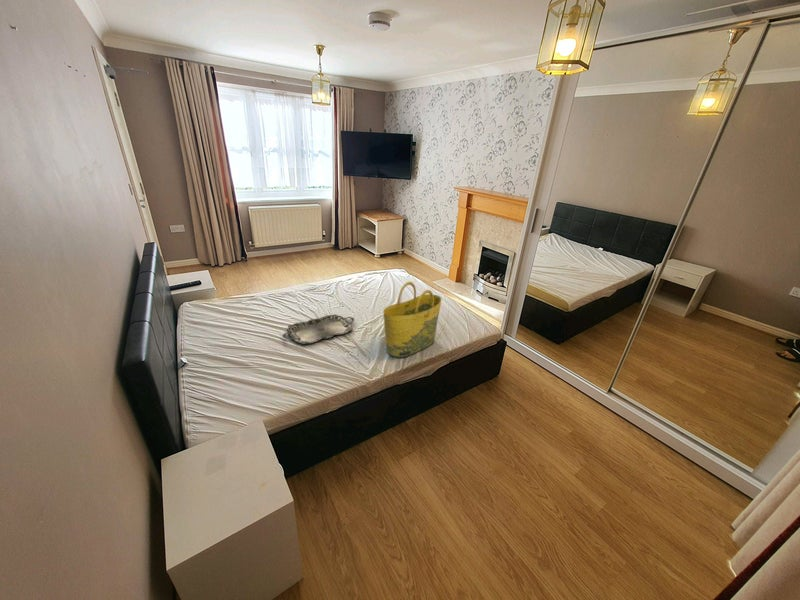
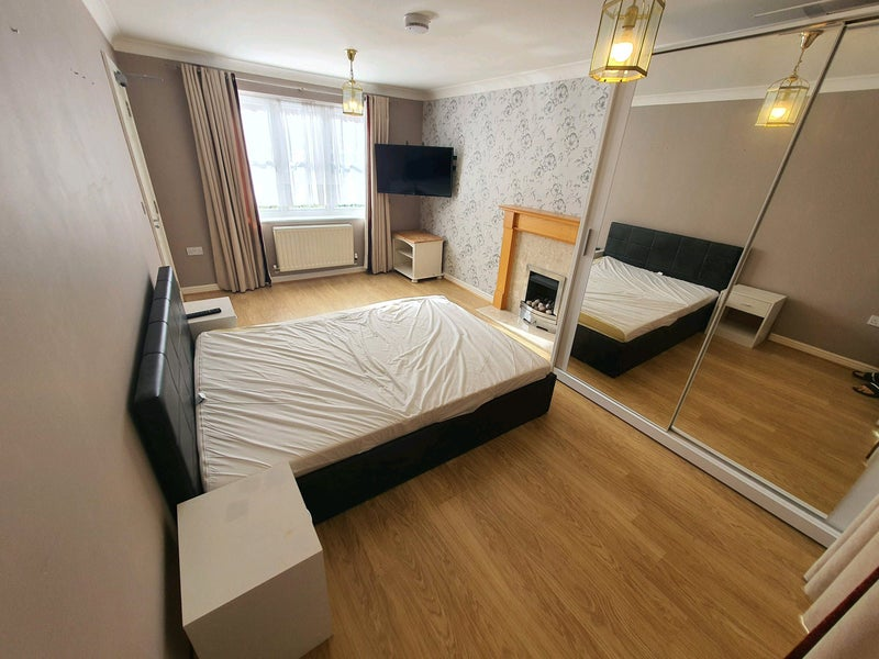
- serving tray [282,313,355,345]
- tote bag [382,281,442,359]
